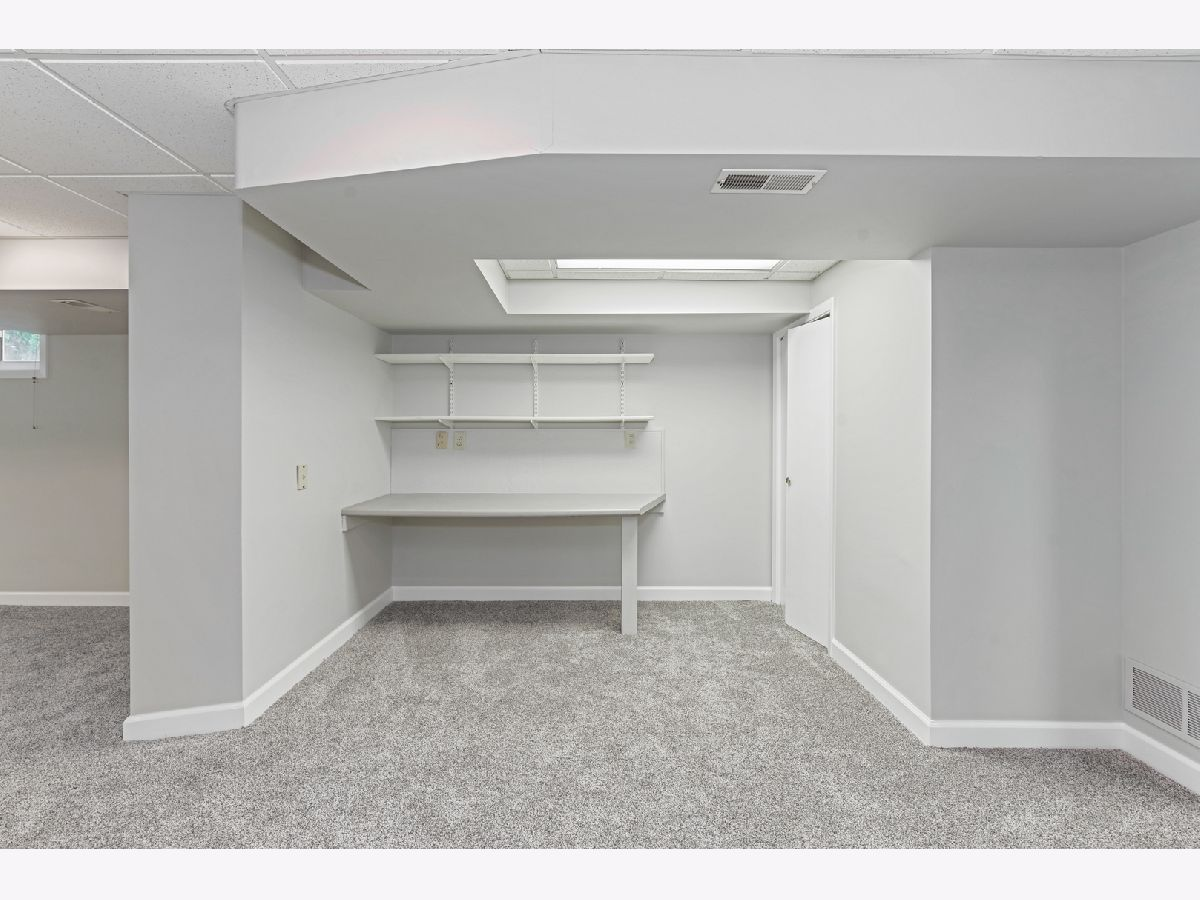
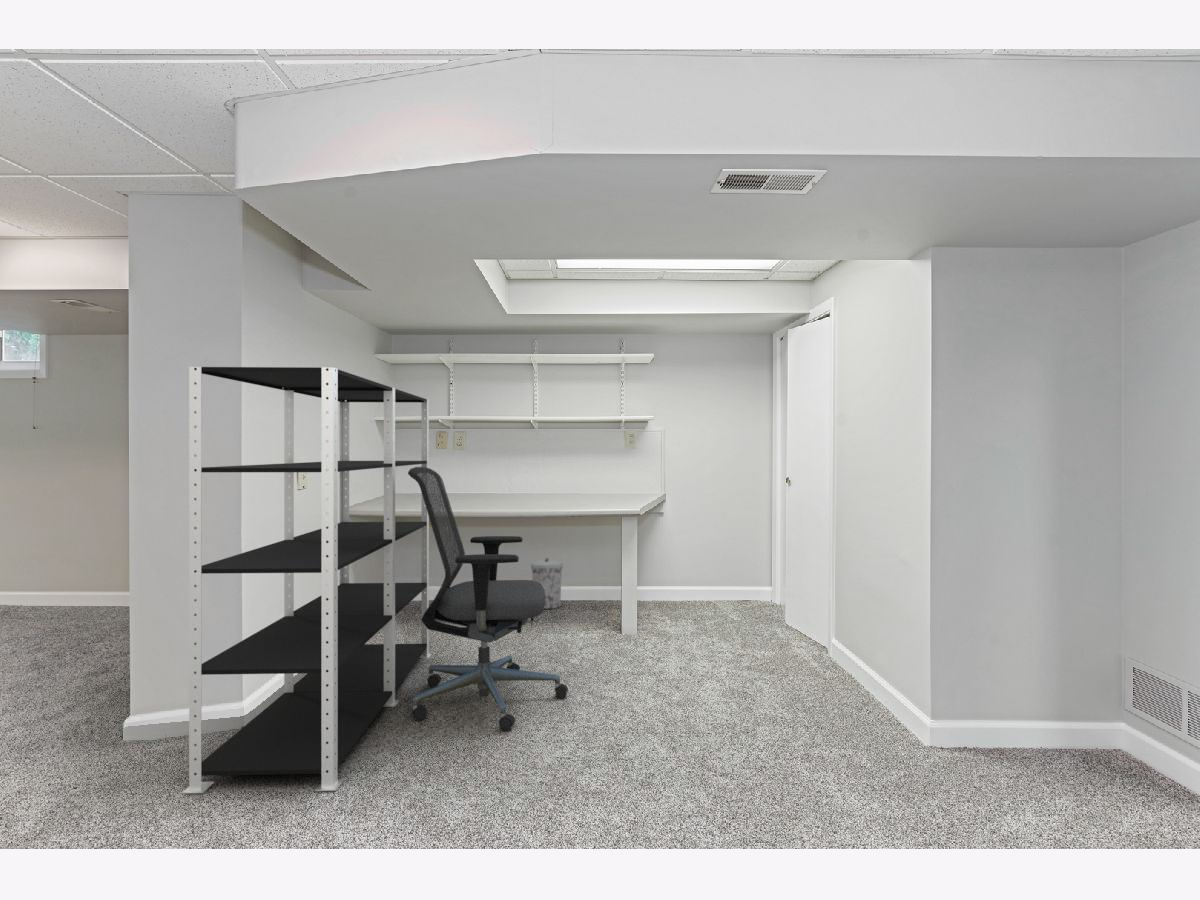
+ shelving unit [181,366,432,794]
+ office chair [407,466,569,732]
+ trash can [530,558,564,610]
